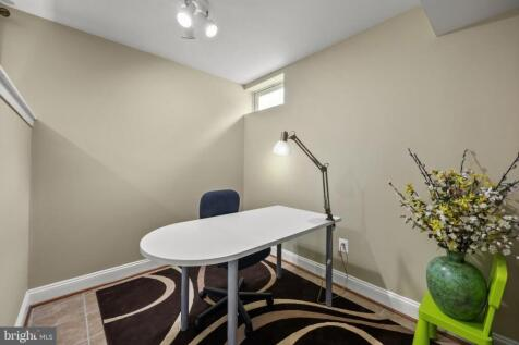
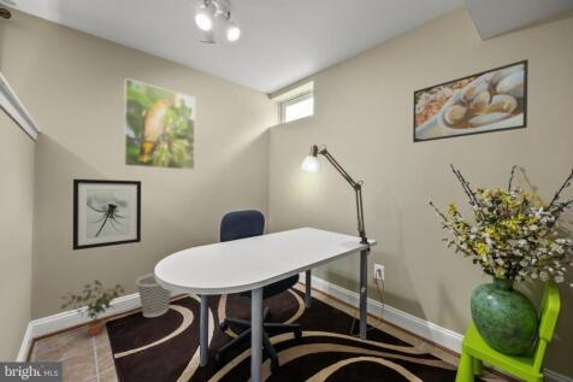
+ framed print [412,58,530,143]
+ wastebasket [135,272,172,318]
+ wall art [72,178,142,252]
+ potted plant [59,278,126,336]
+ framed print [123,77,196,171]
